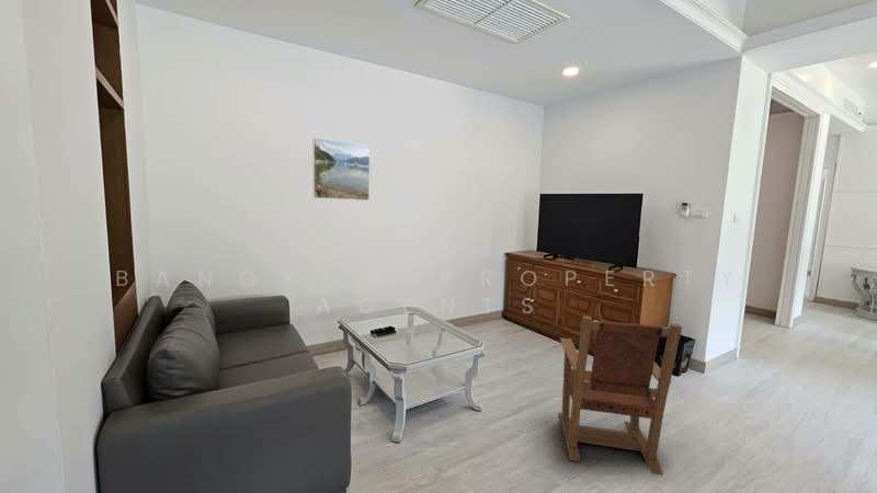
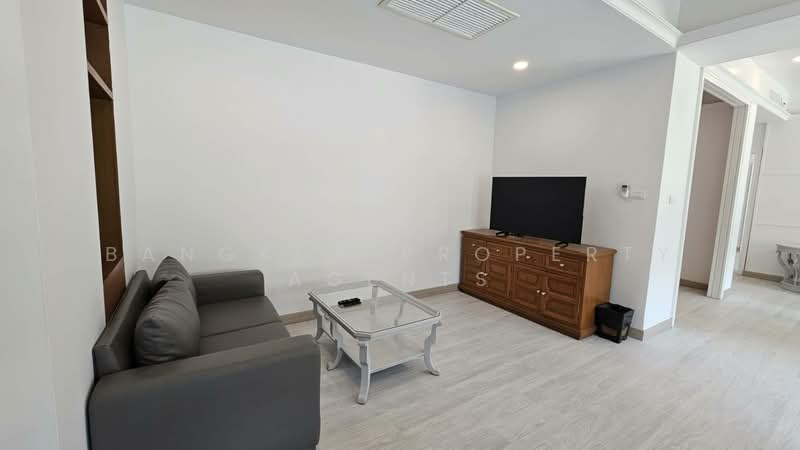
- armchair [558,314,683,477]
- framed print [311,137,371,202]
